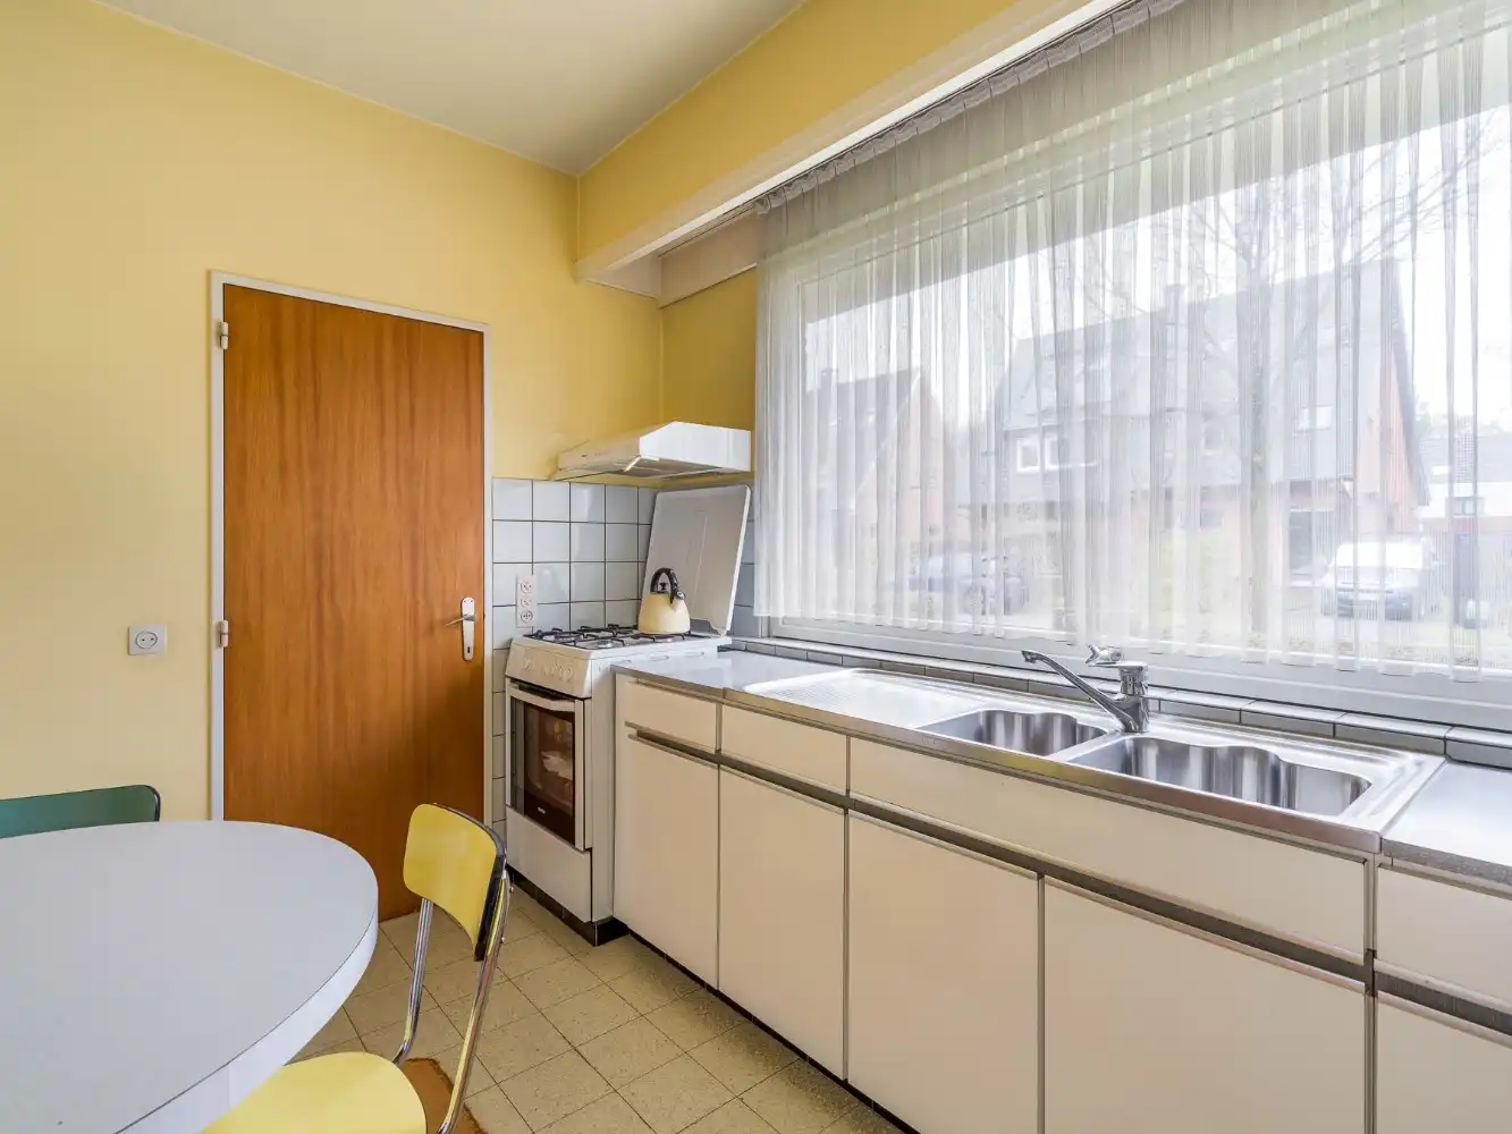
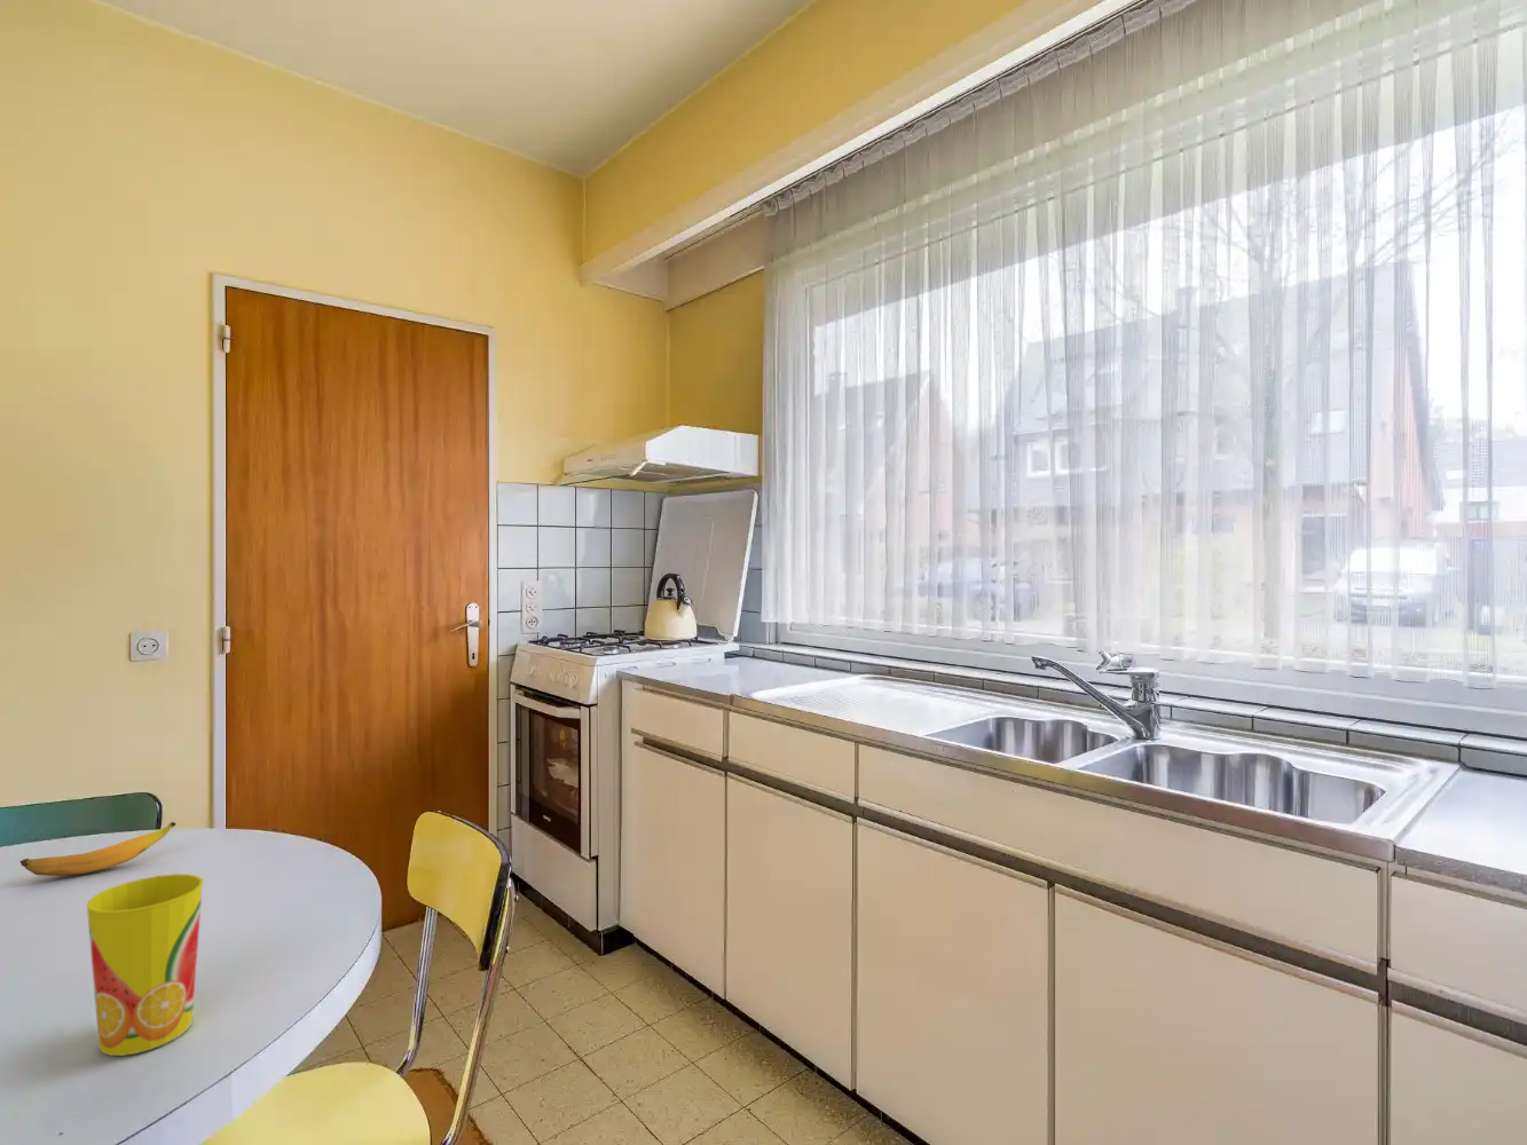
+ cup [84,872,203,1057]
+ banana [18,821,178,877]
